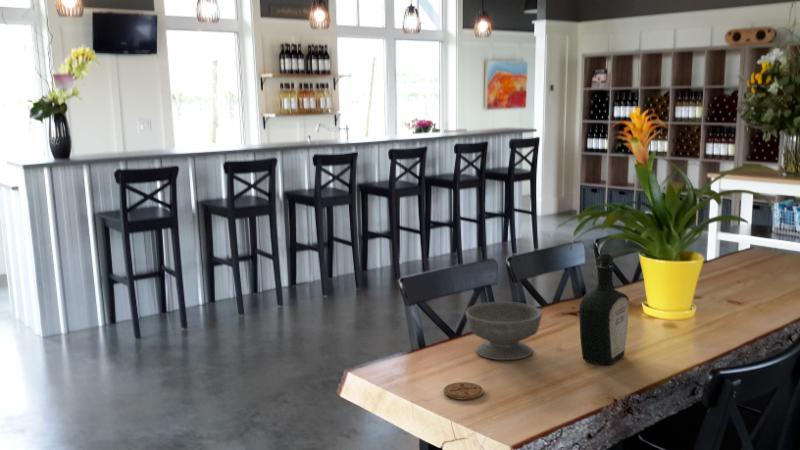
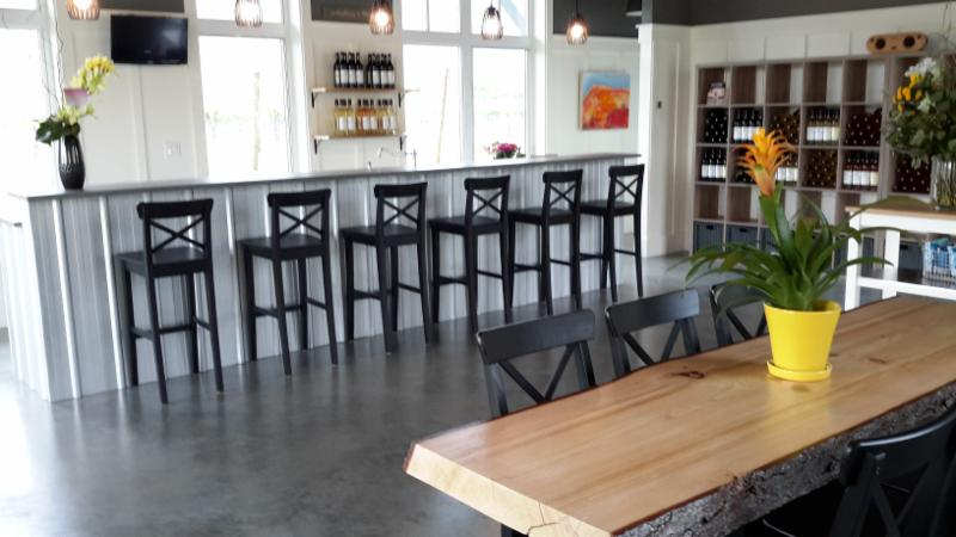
- coaster [443,381,484,401]
- bowl [464,301,543,361]
- bottle [578,252,630,366]
